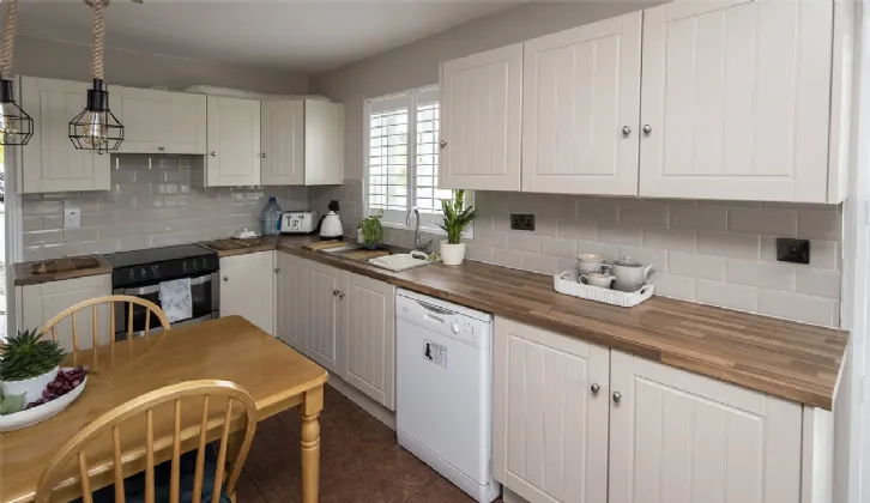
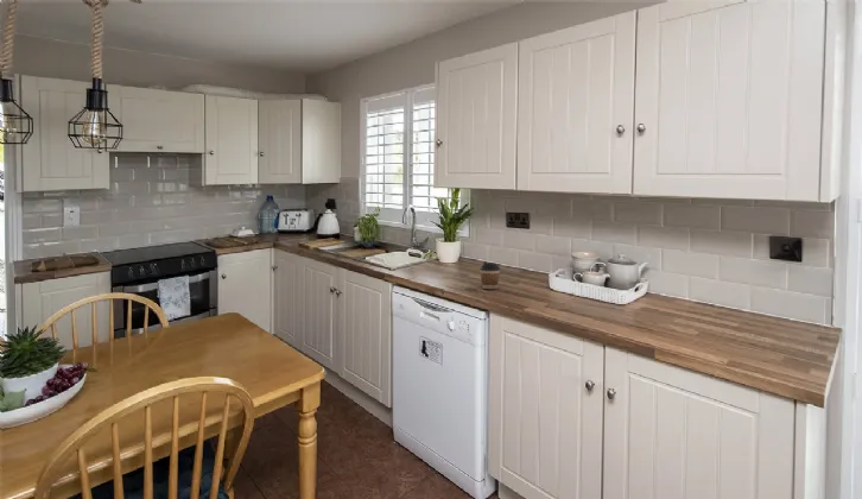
+ coffee cup [478,260,501,290]
